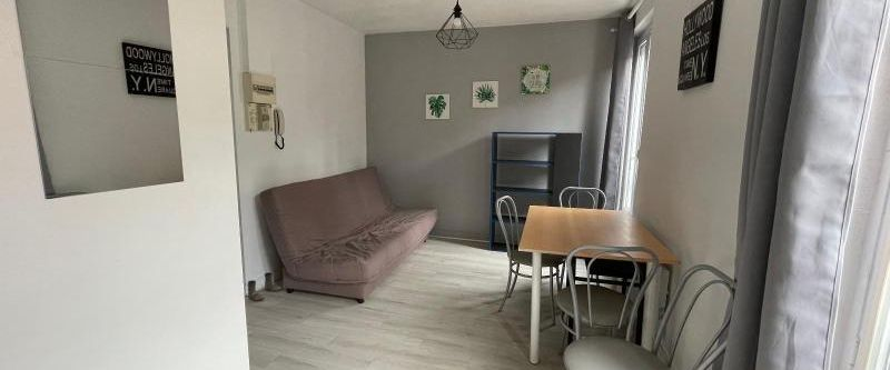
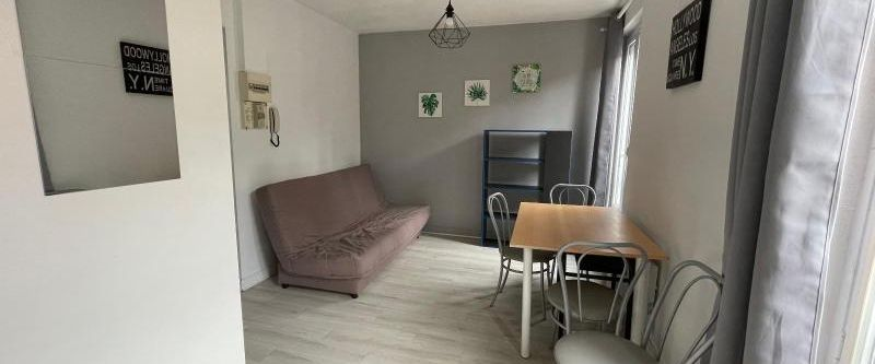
- boots [246,271,283,302]
